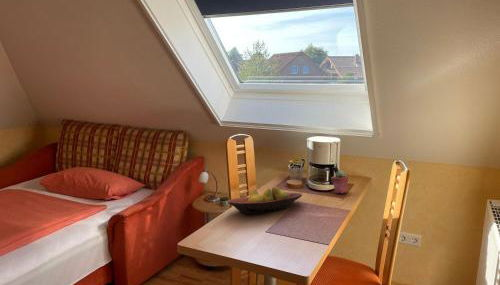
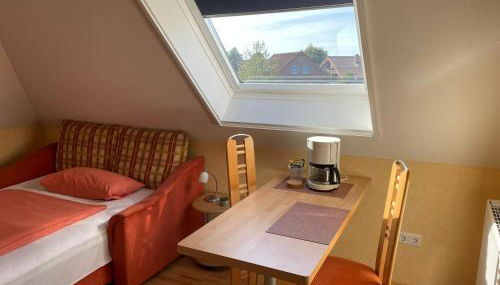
- fruit bowl [227,186,303,215]
- potted succulent [330,169,349,194]
